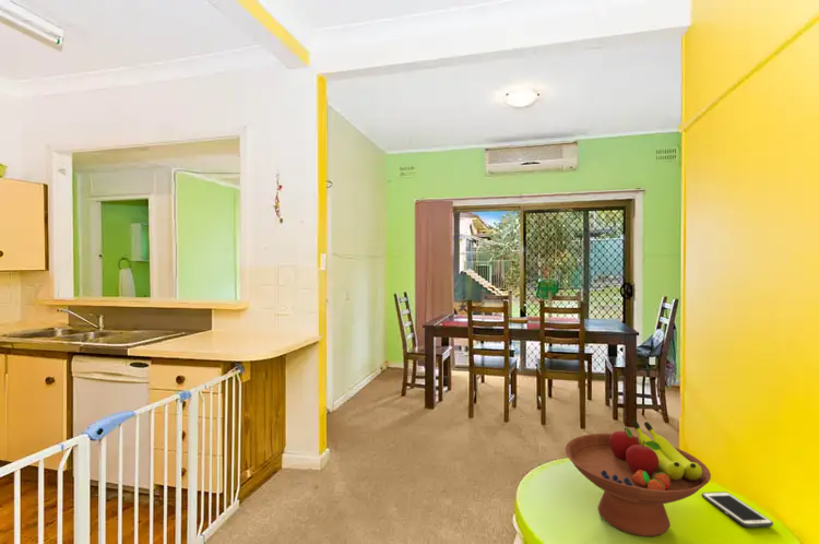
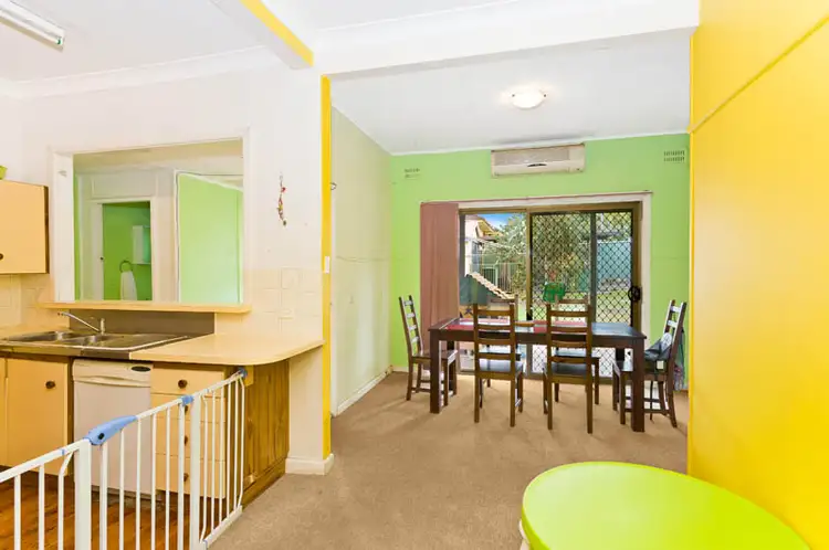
- fruit bowl [565,419,712,537]
- cell phone [701,490,774,529]
